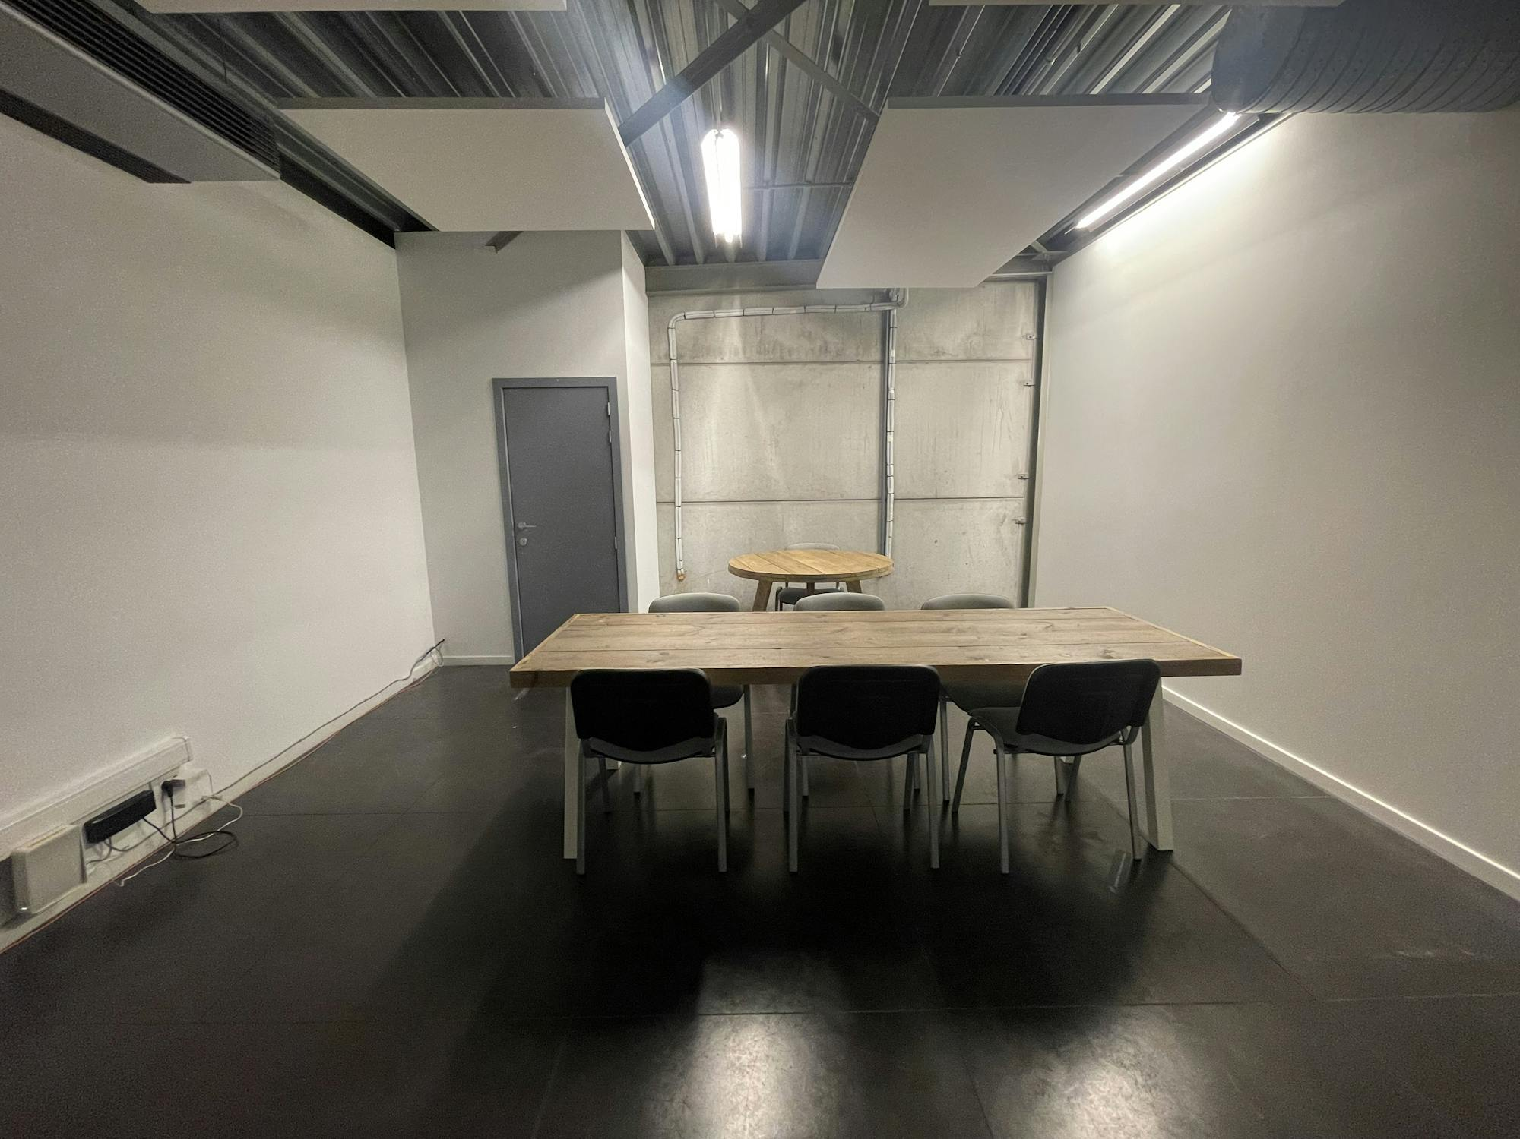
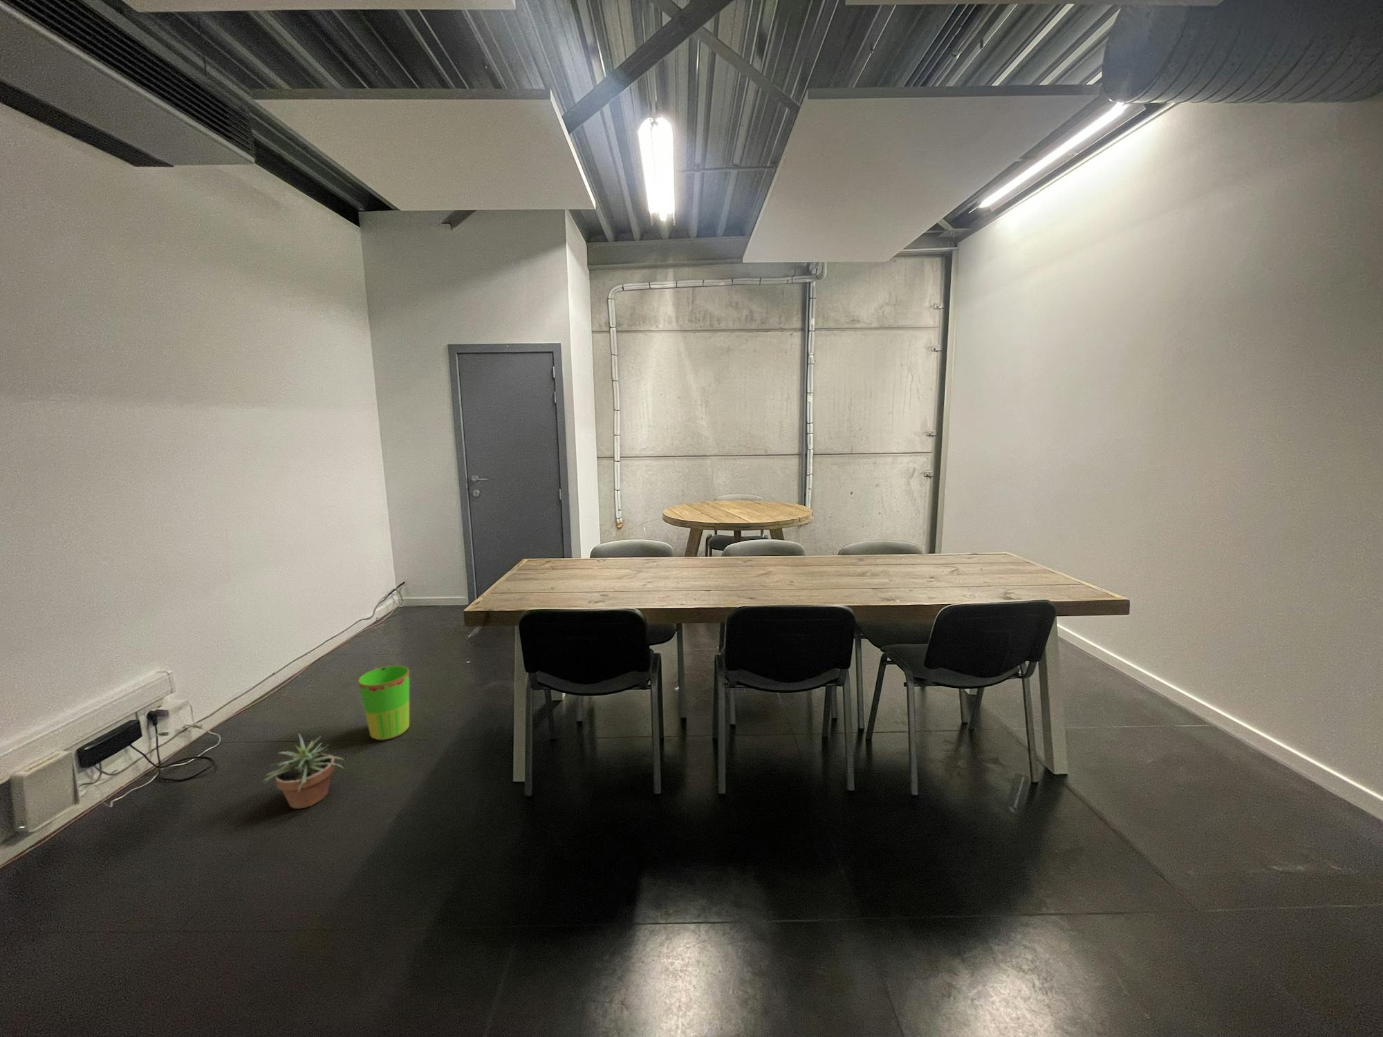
+ potted plant [261,733,345,809]
+ waste bin [357,666,411,741]
